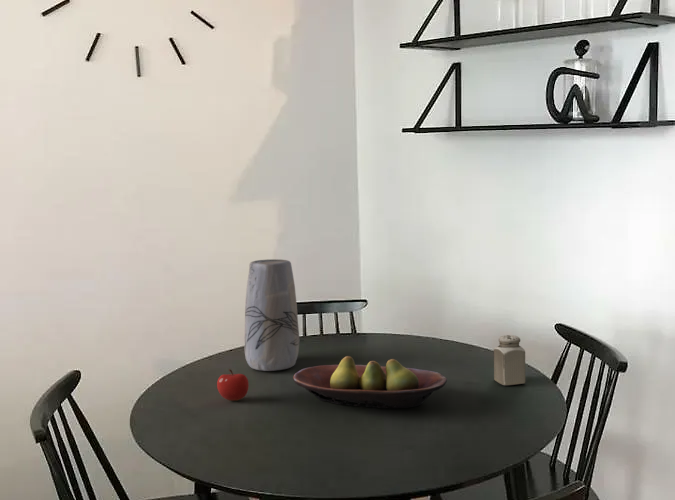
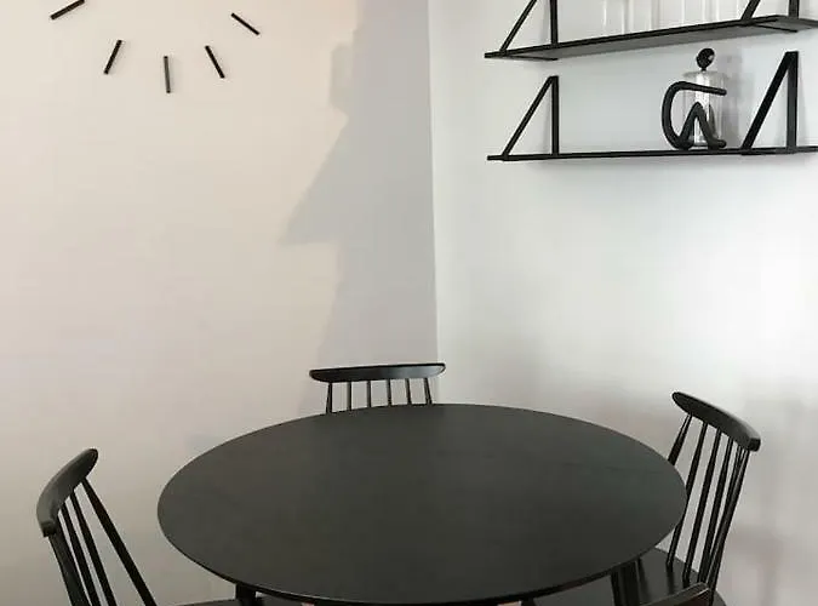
- salt shaker [493,334,526,386]
- vase [243,258,300,372]
- apple [216,368,250,401]
- fruit bowl [292,355,448,409]
